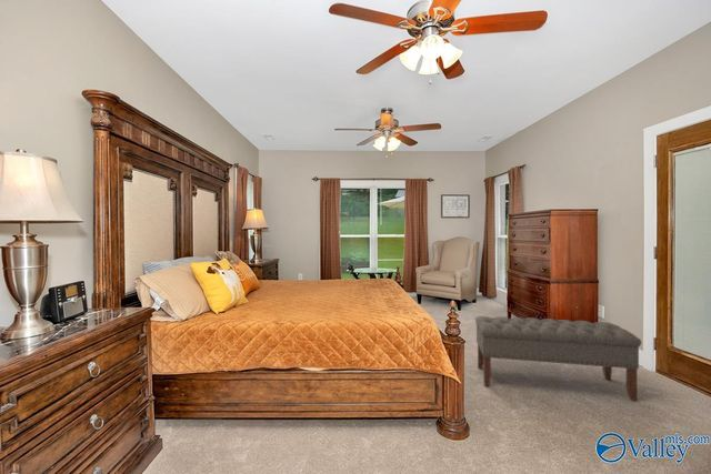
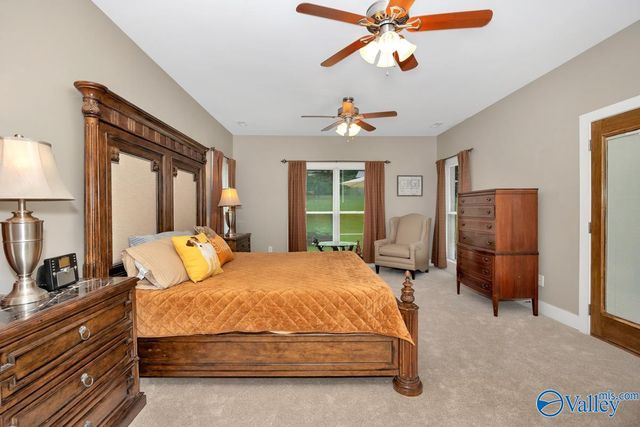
- bench [474,315,642,402]
